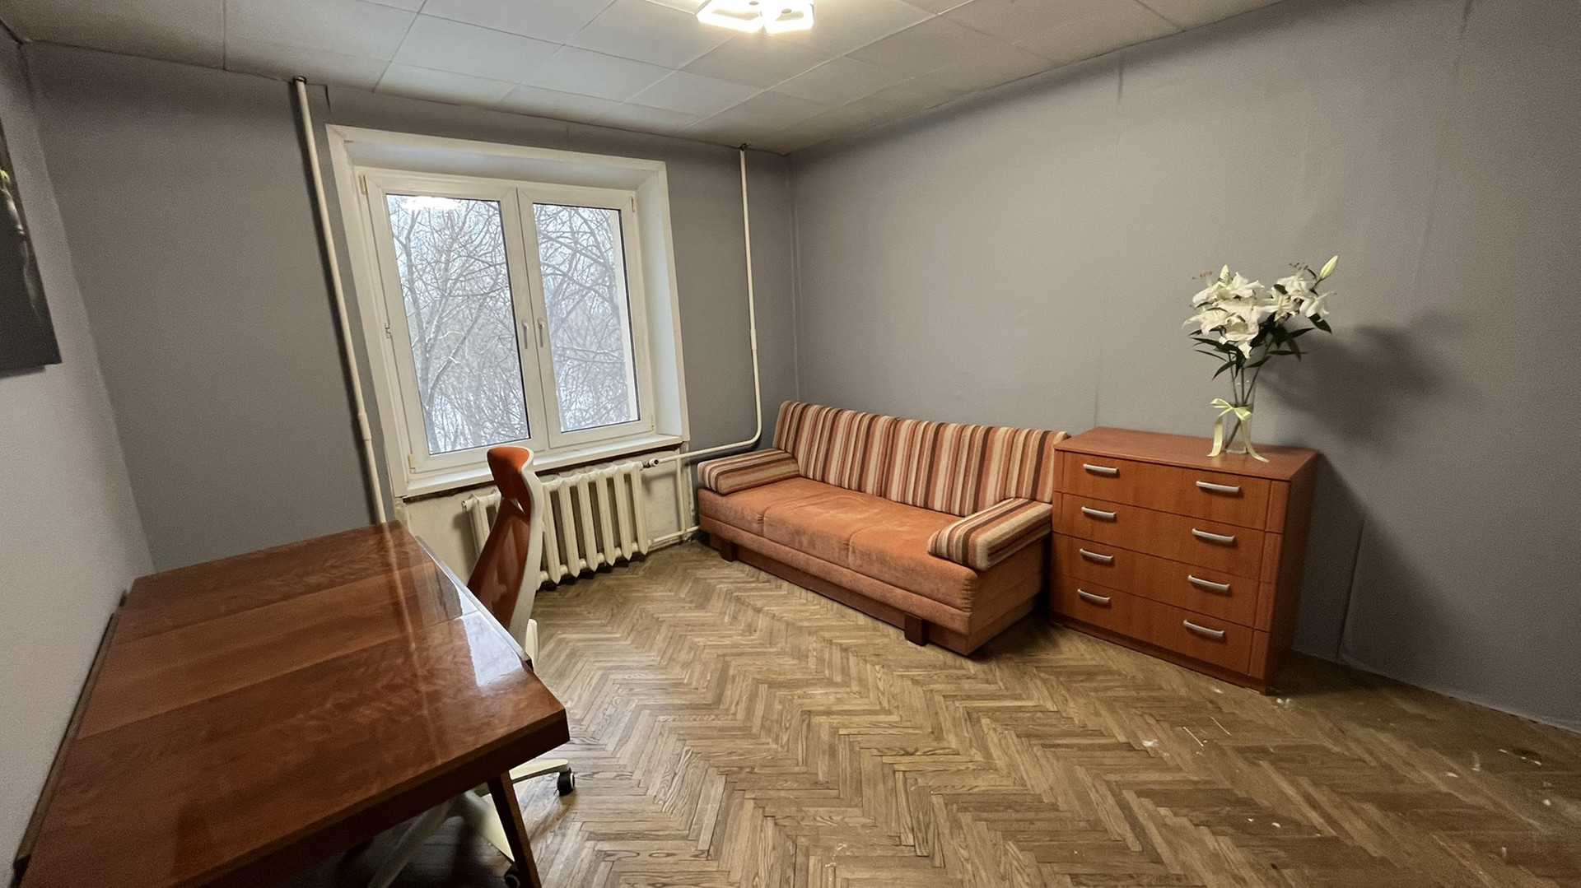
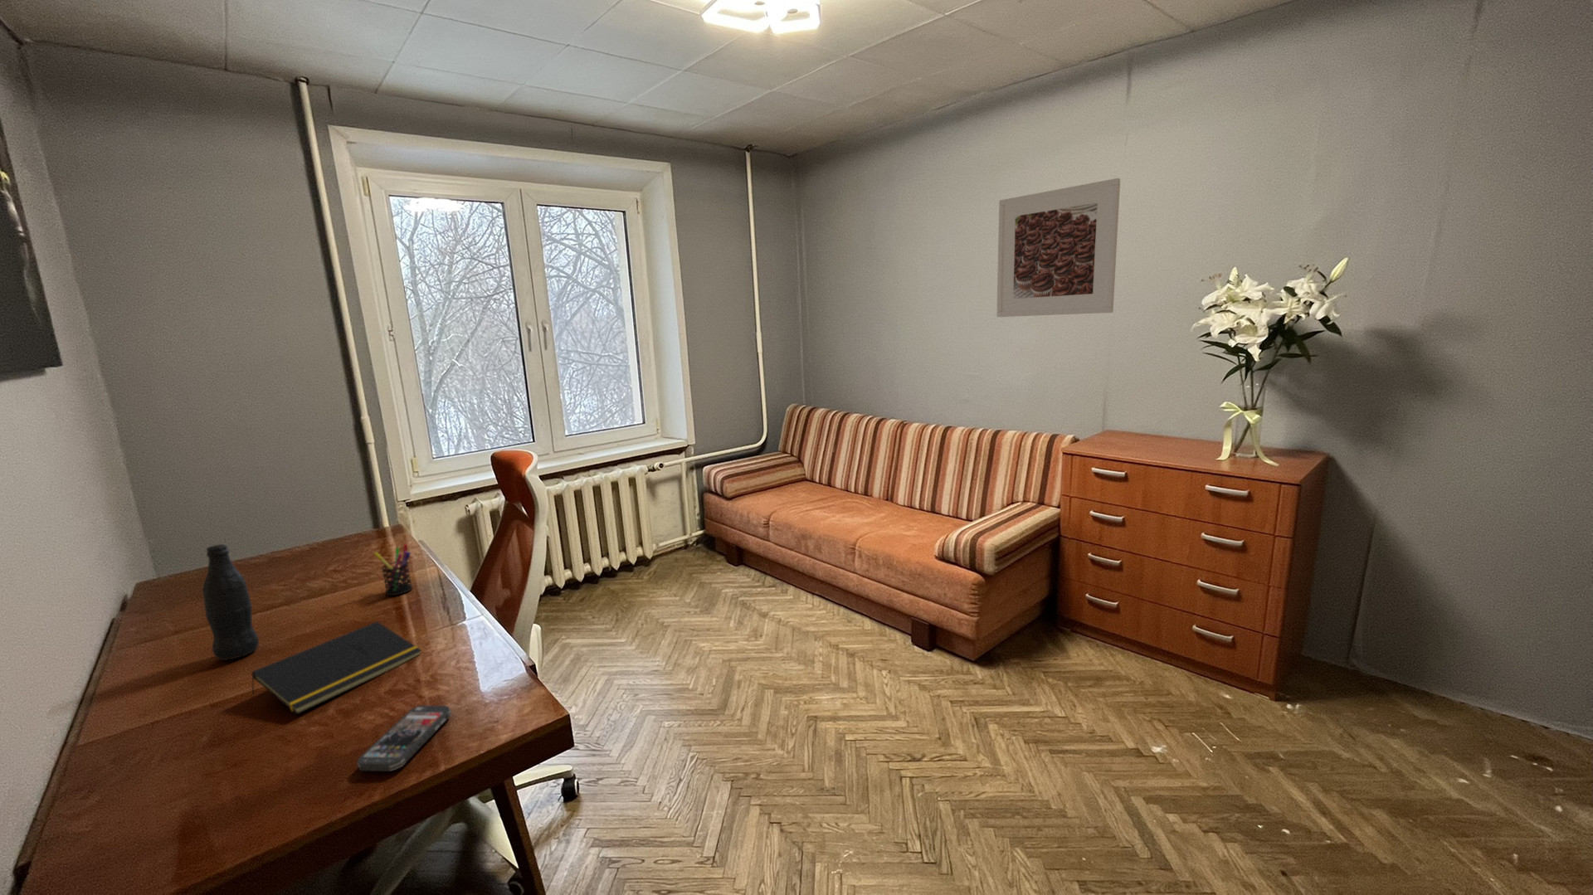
+ smartphone [356,705,452,772]
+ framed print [996,177,1121,317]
+ pen holder [373,544,414,596]
+ bottle [201,544,259,661]
+ notepad [251,620,422,714]
